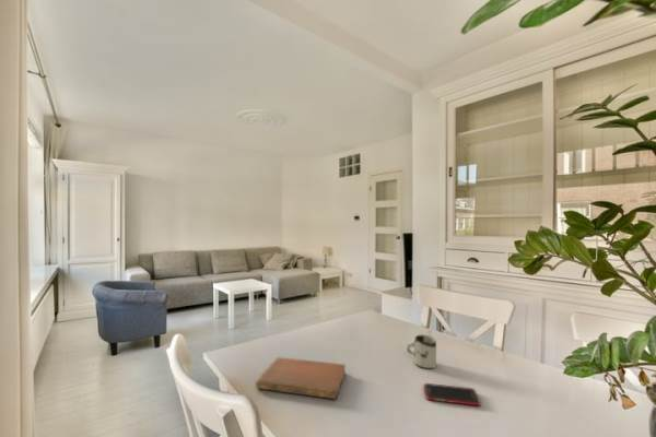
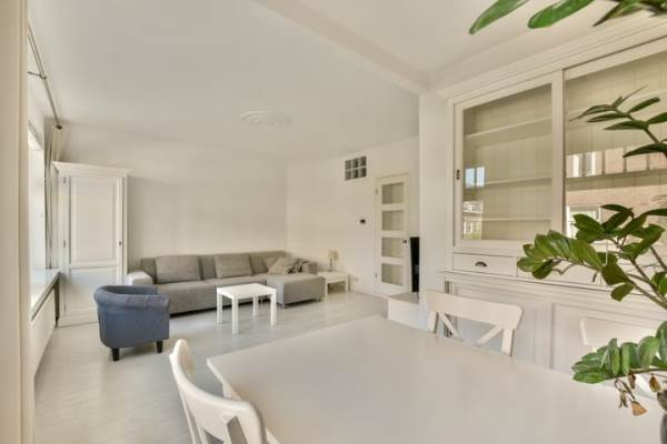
- notebook [255,356,347,401]
- cell phone [423,382,482,406]
- cup [406,334,437,369]
